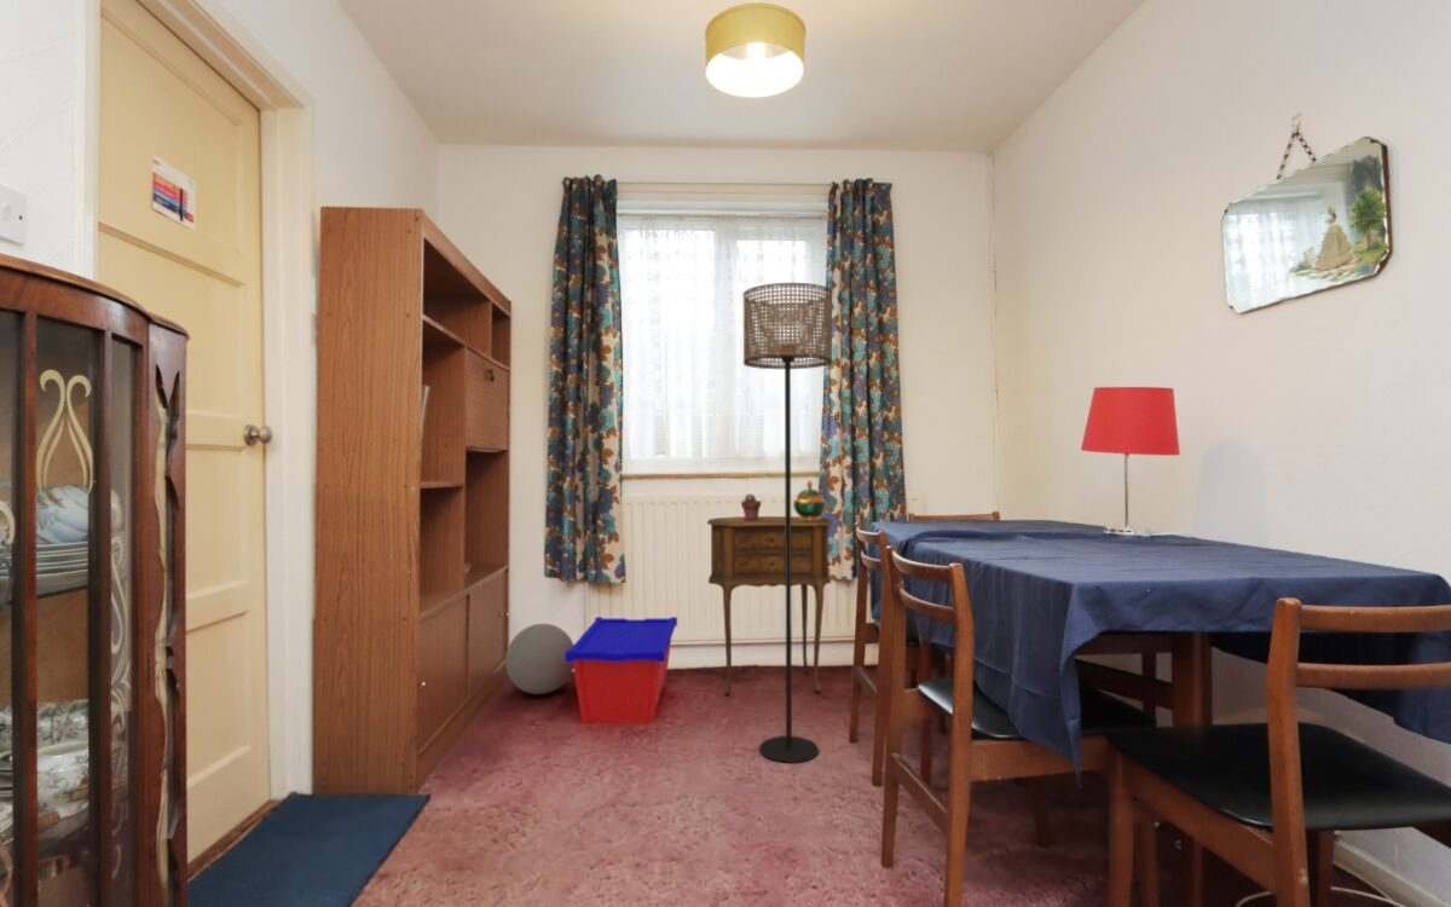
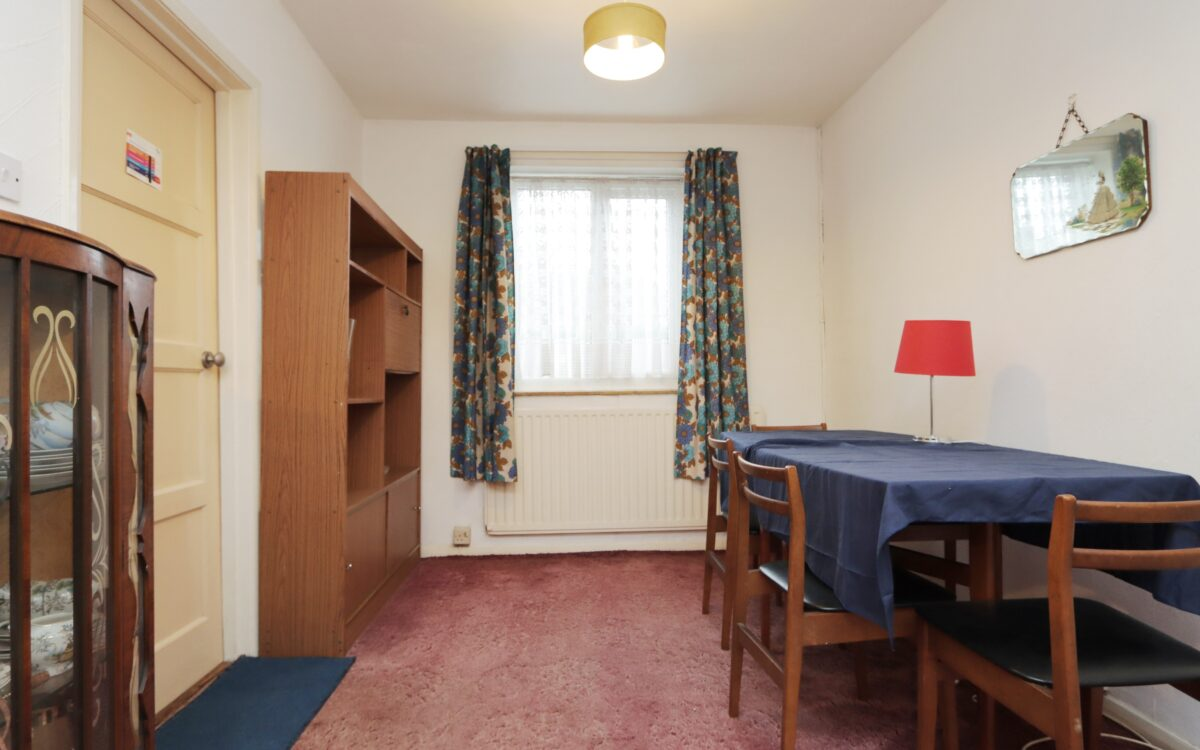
- decorative jar [792,479,827,520]
- potted succulent [740,492,762,520]
- decorative ball [504,623,574,695]
- floor lamp [742,282,833,764]
- side table [706,515,833,697]
- storage bin [566,616,678,724]
